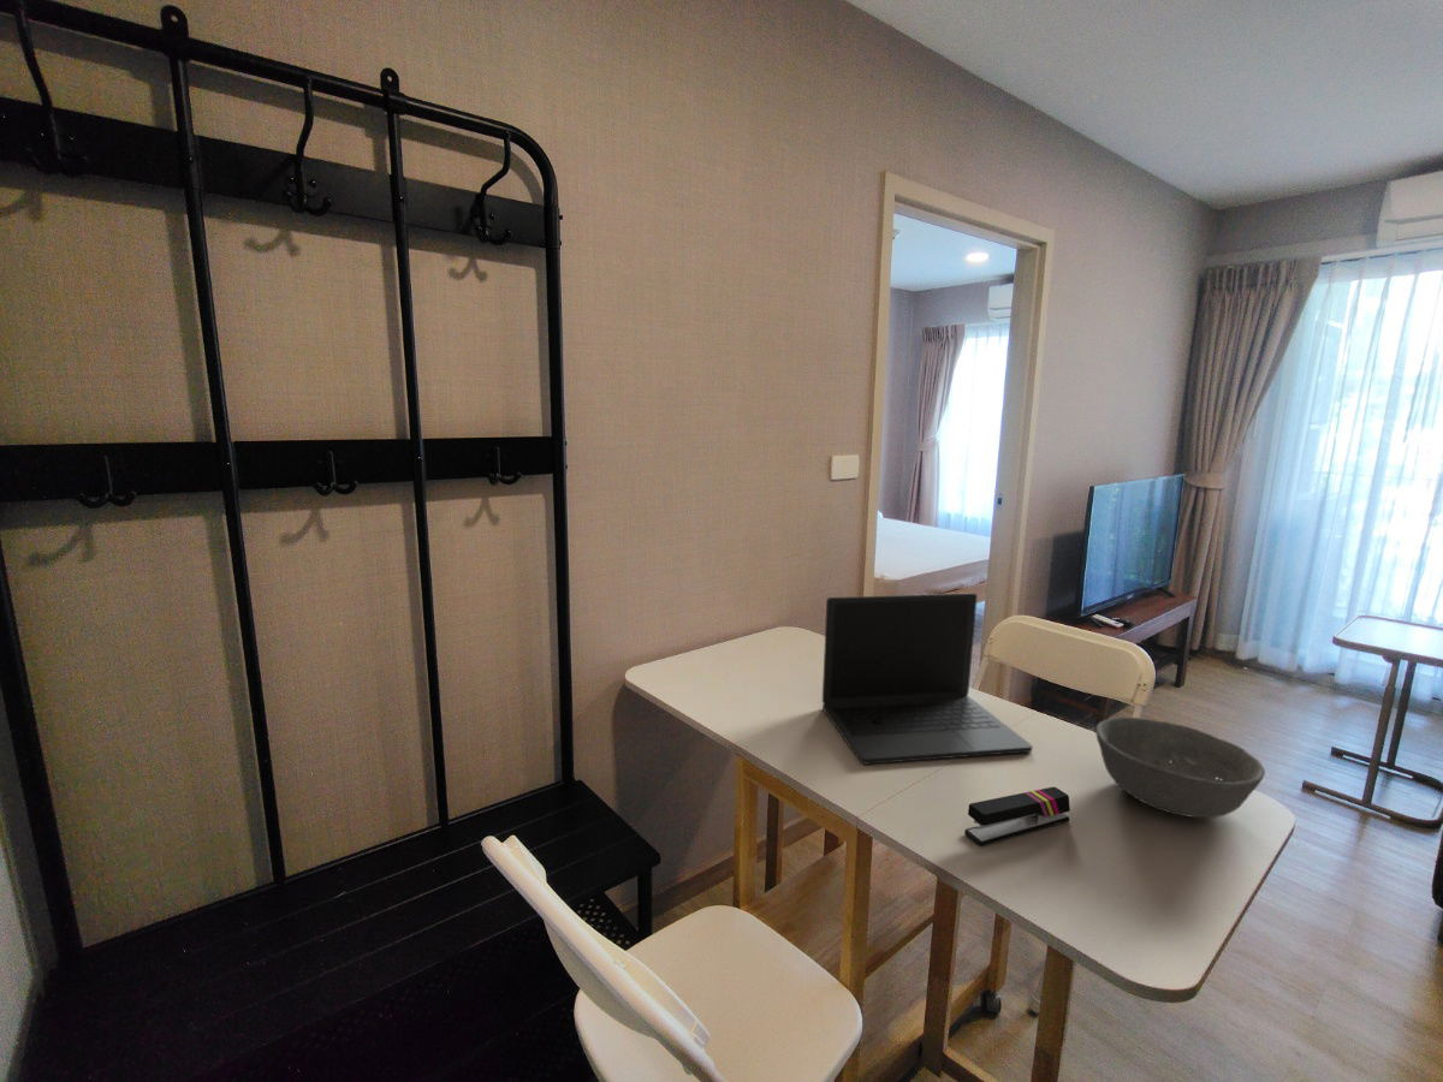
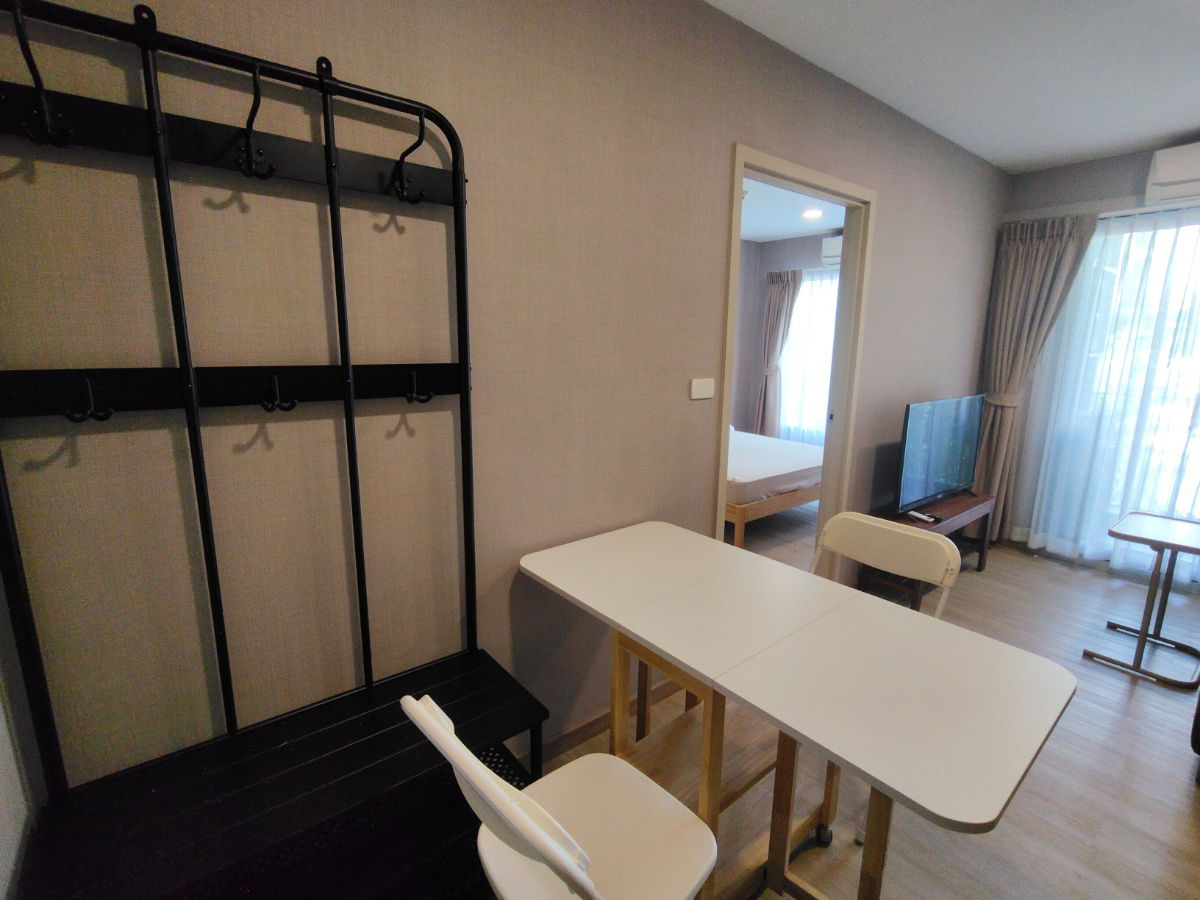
- bowl [1094,717,1266,819]
- laptop [821,591,1034,766]
- stapler [963,786,1071,846]
